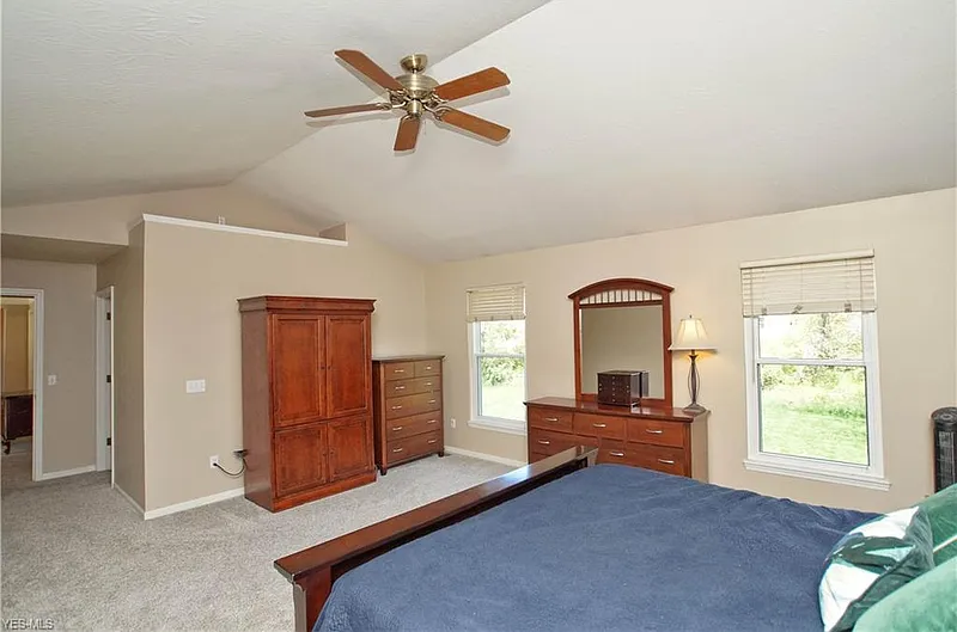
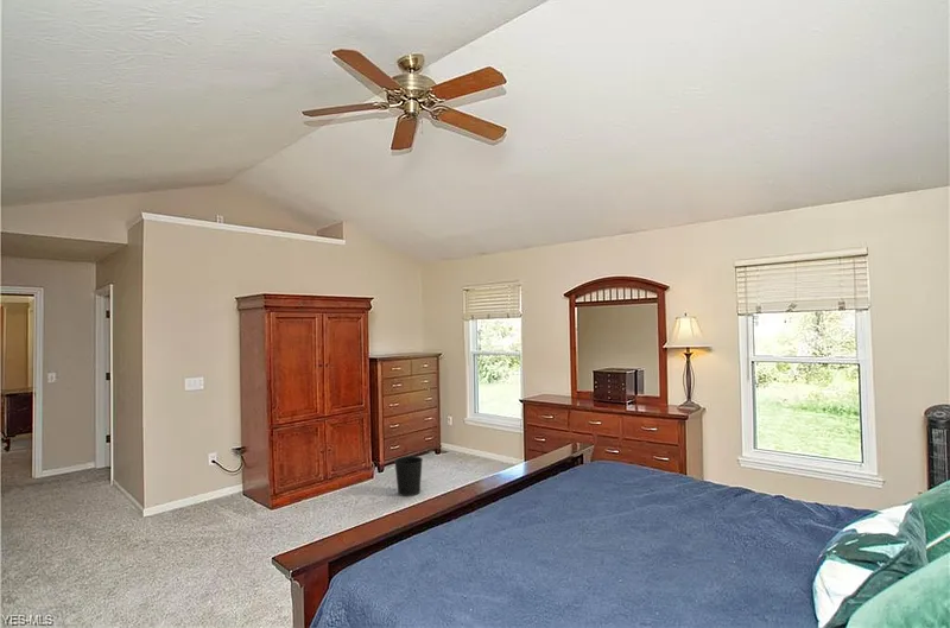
+ wastebasket [393,455,424,497]
